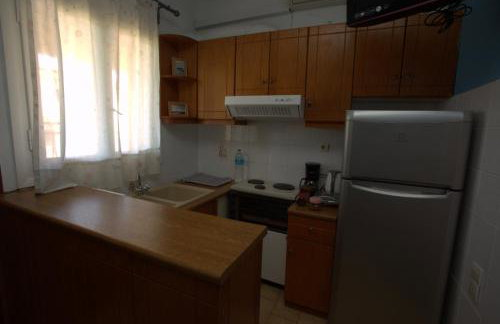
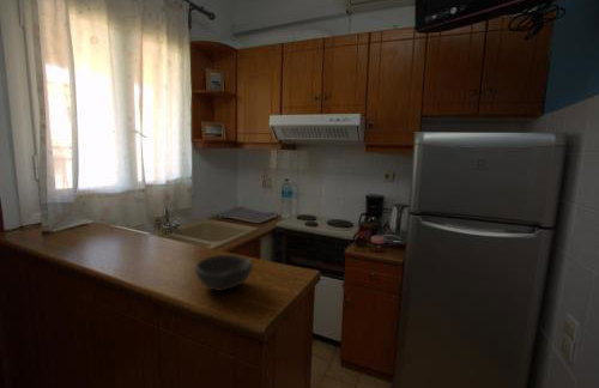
+ bowl [194,254,254,292]
